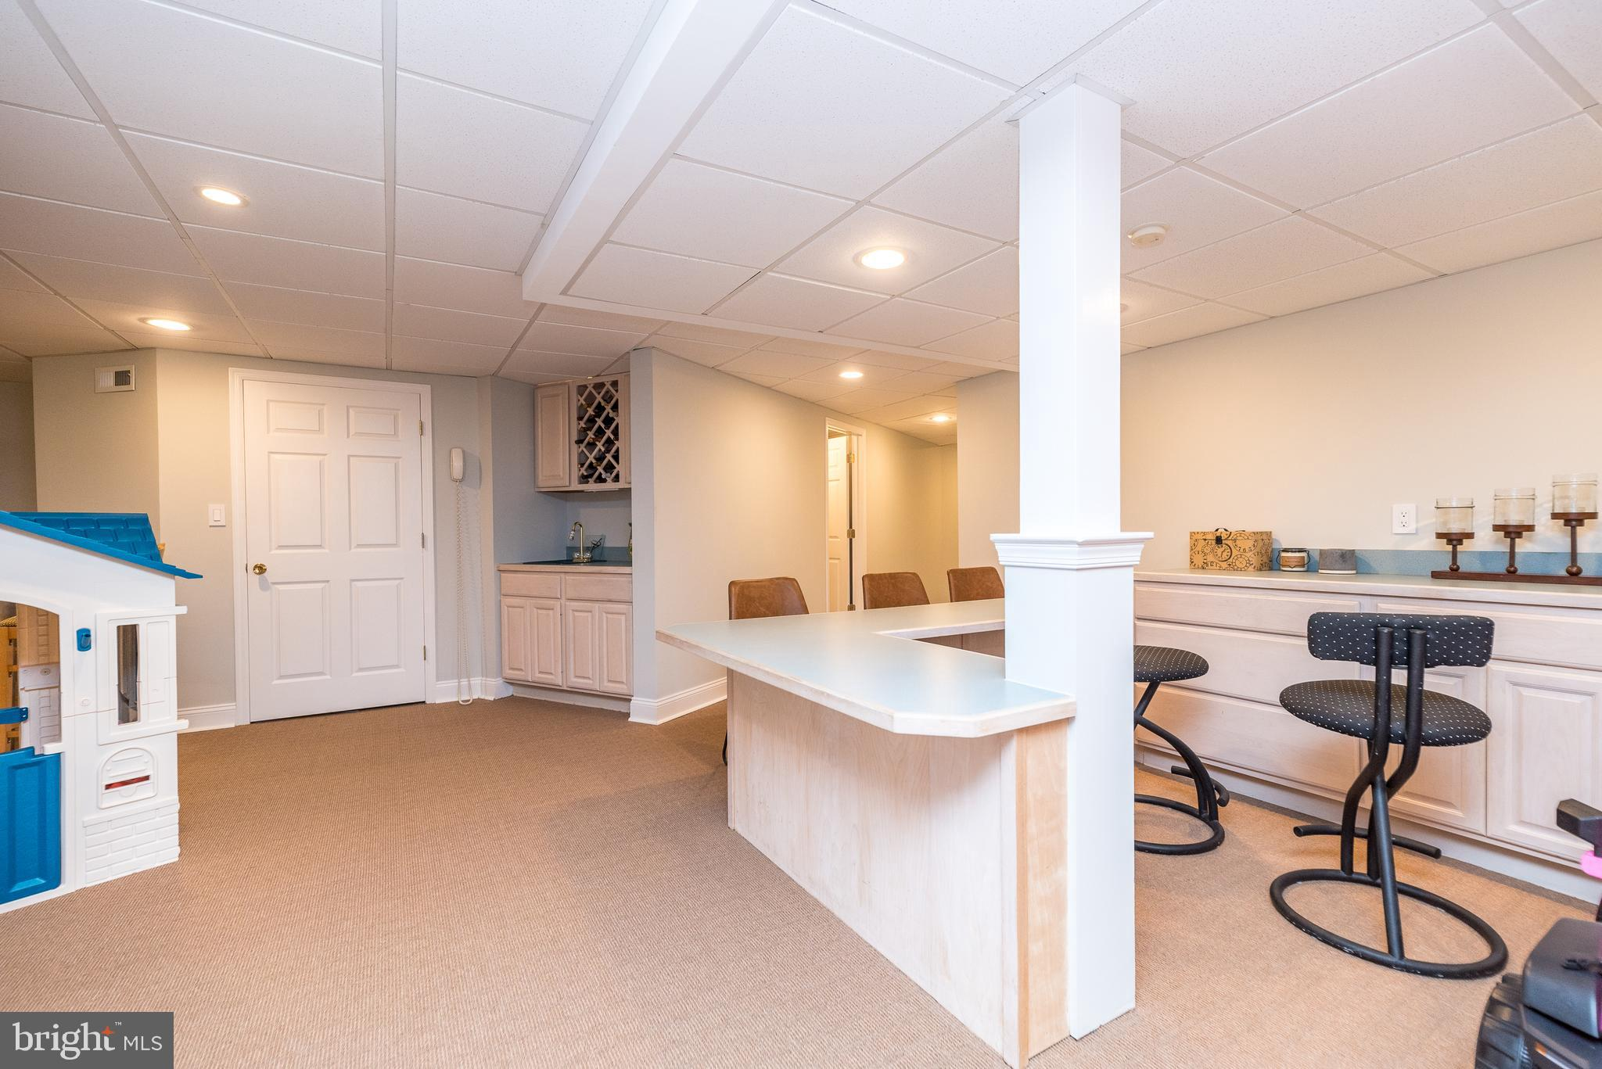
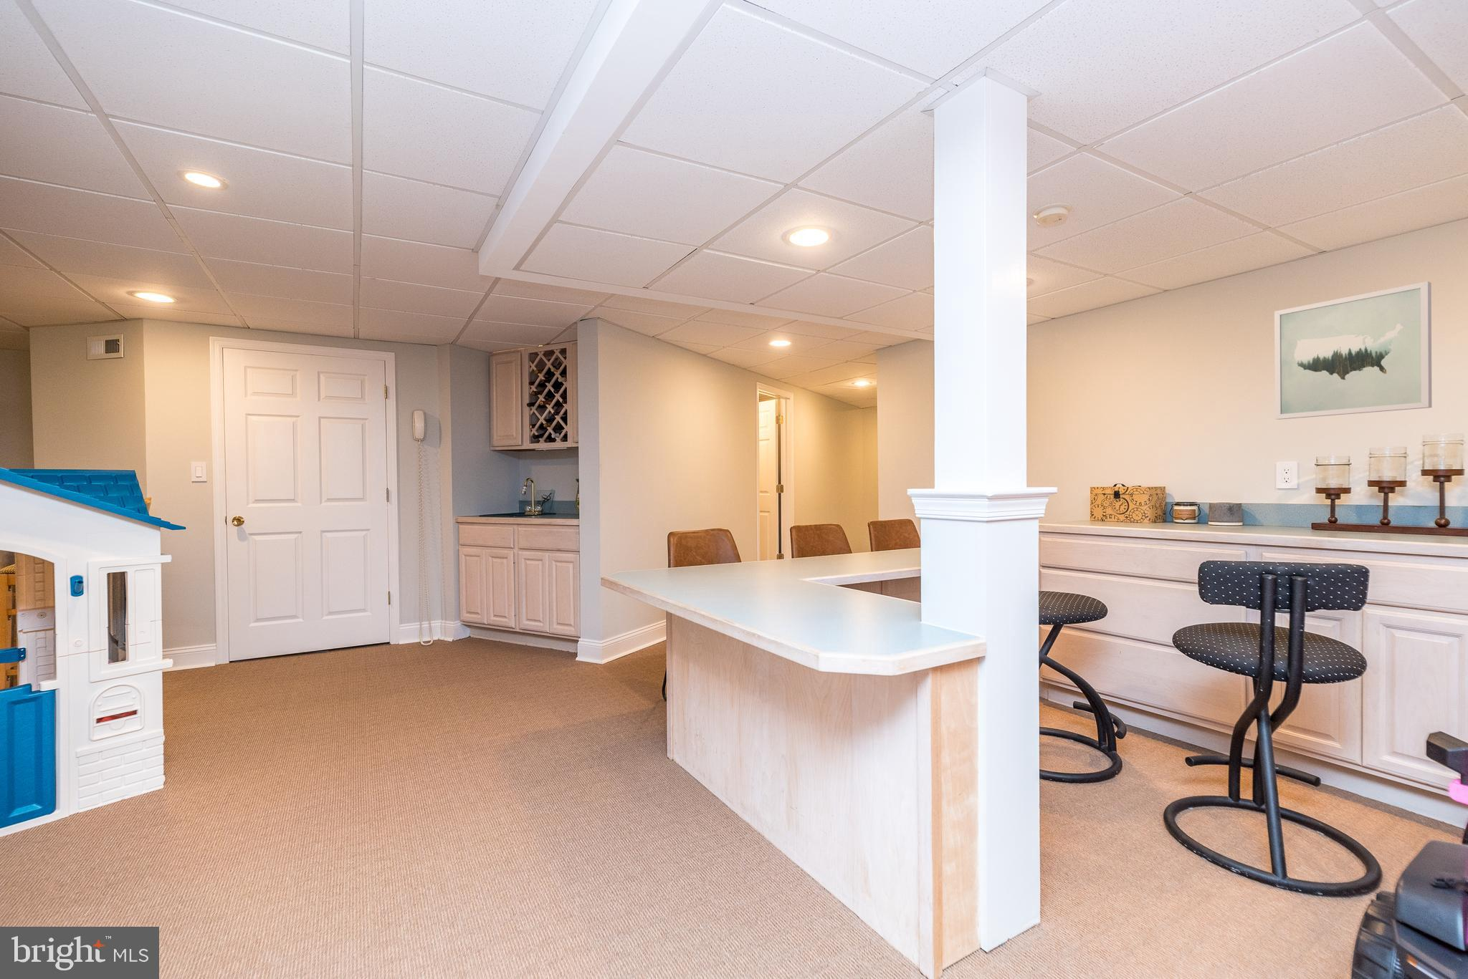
+ wall art [1273,281,1433,421]
